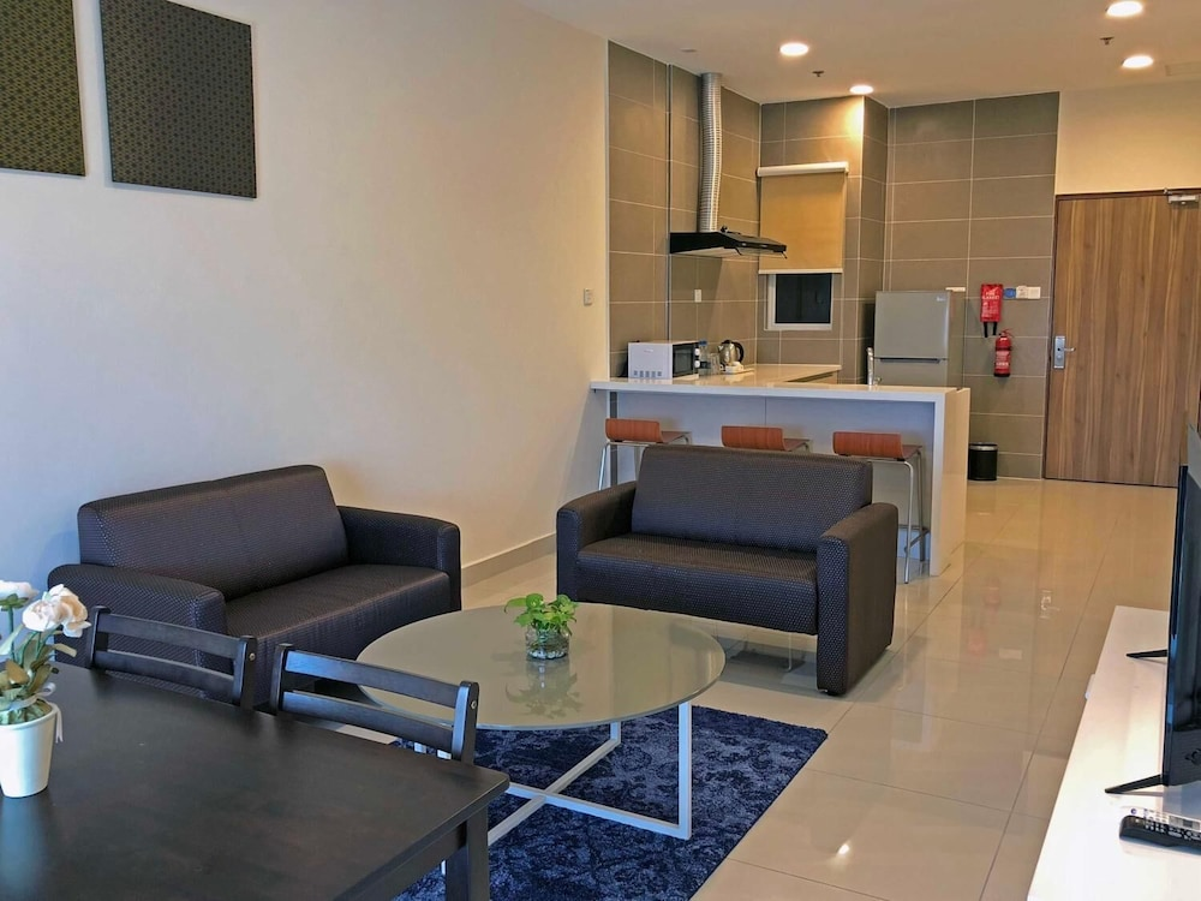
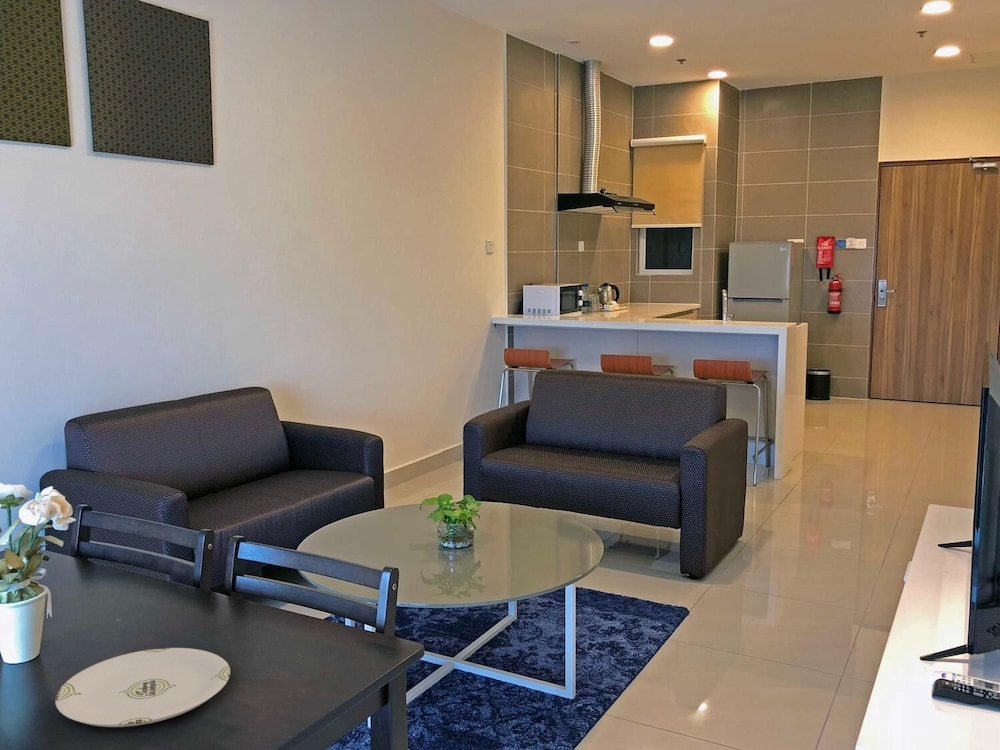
+ plate [54,647,231,728]
